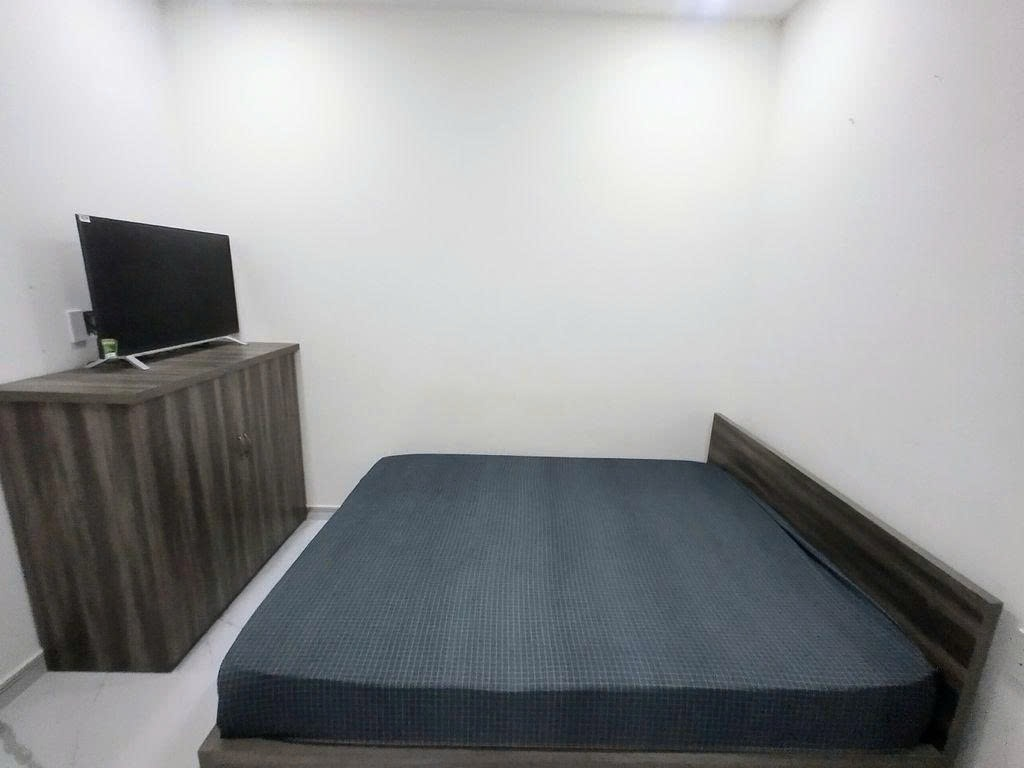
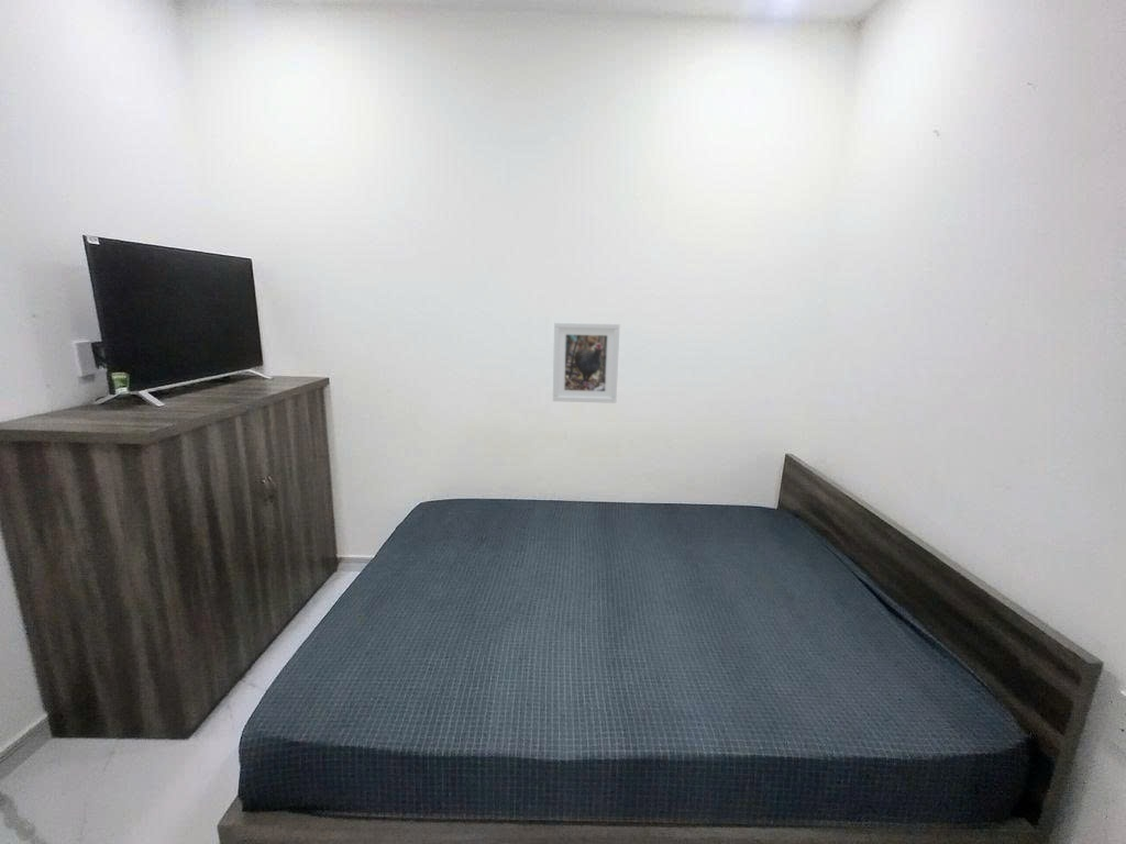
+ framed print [552,321,621,404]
